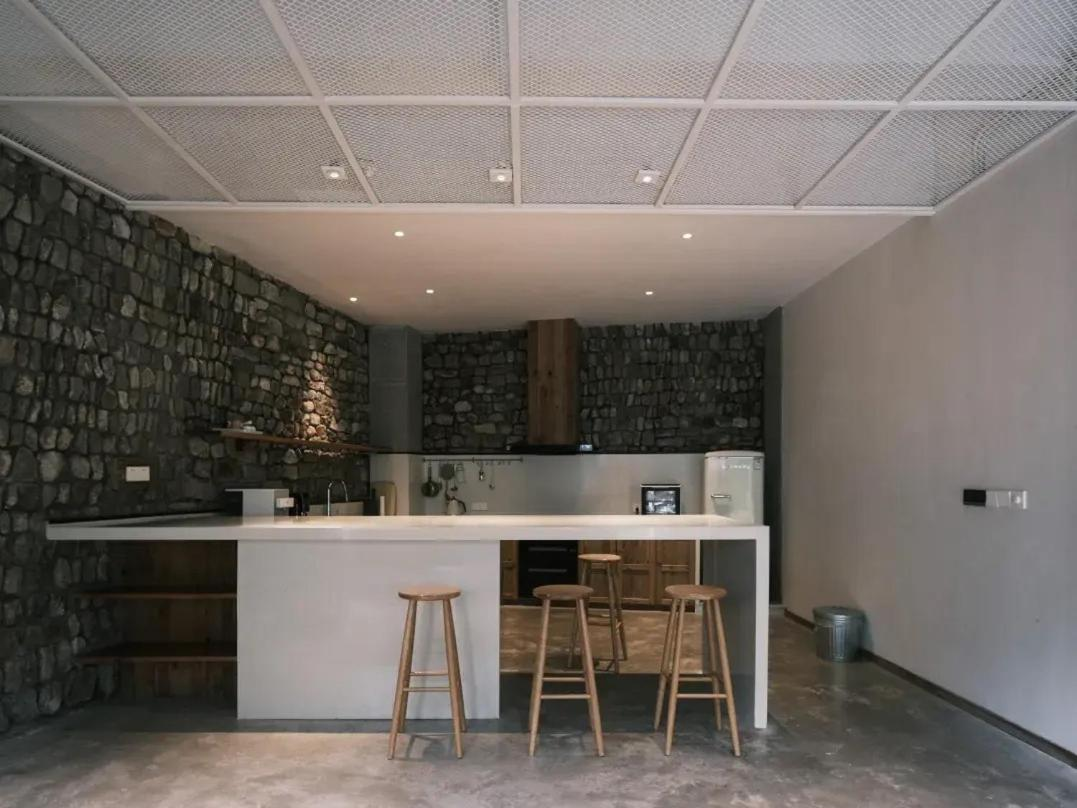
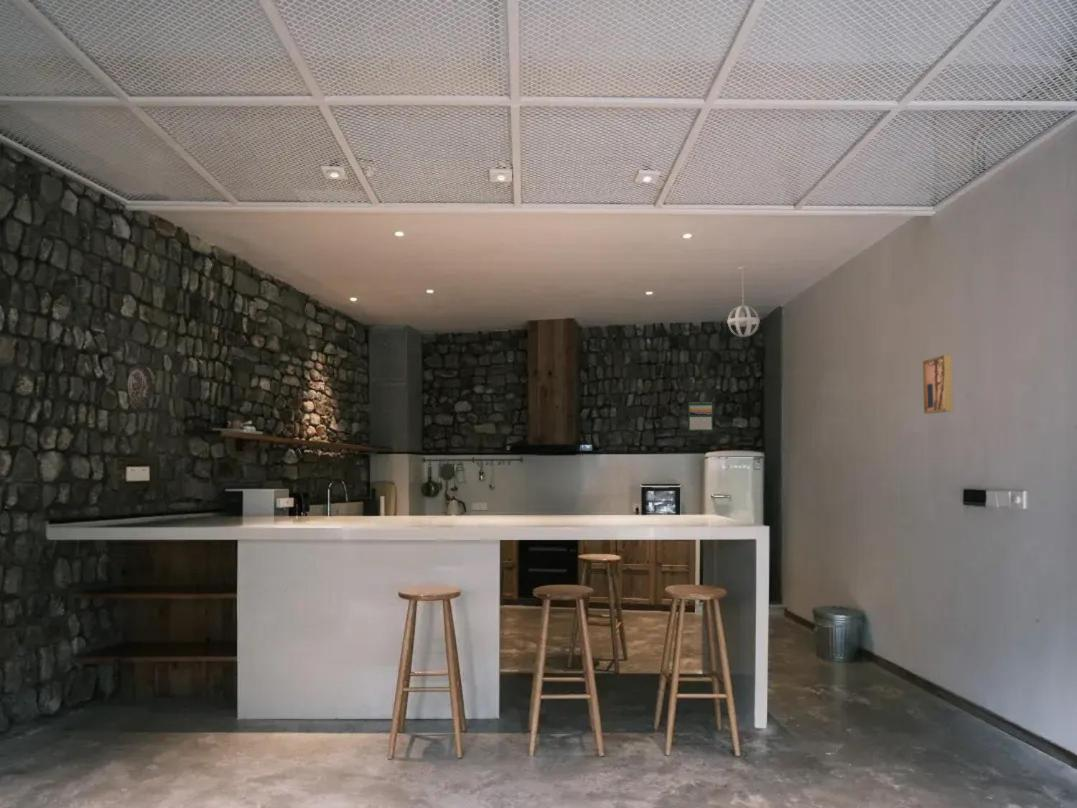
+ wall art [922,354,954,415]
+ pendant light [726,266,761,338]
+ decorative plate [127,363,153,409]
+ calendar [687,401,714,432]
